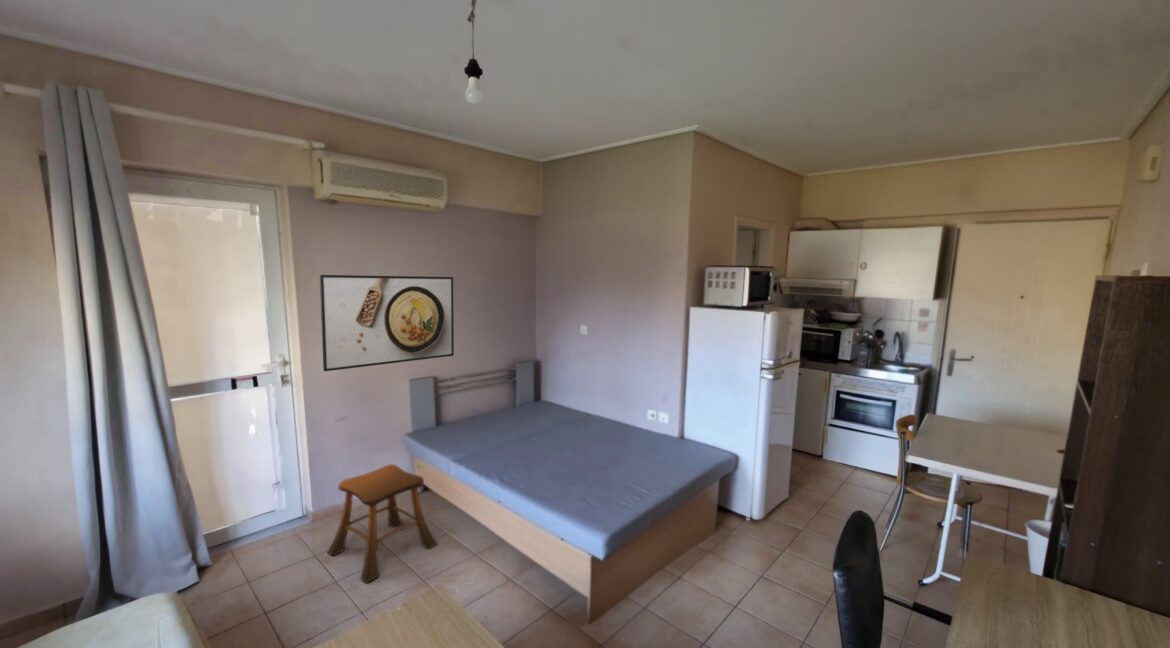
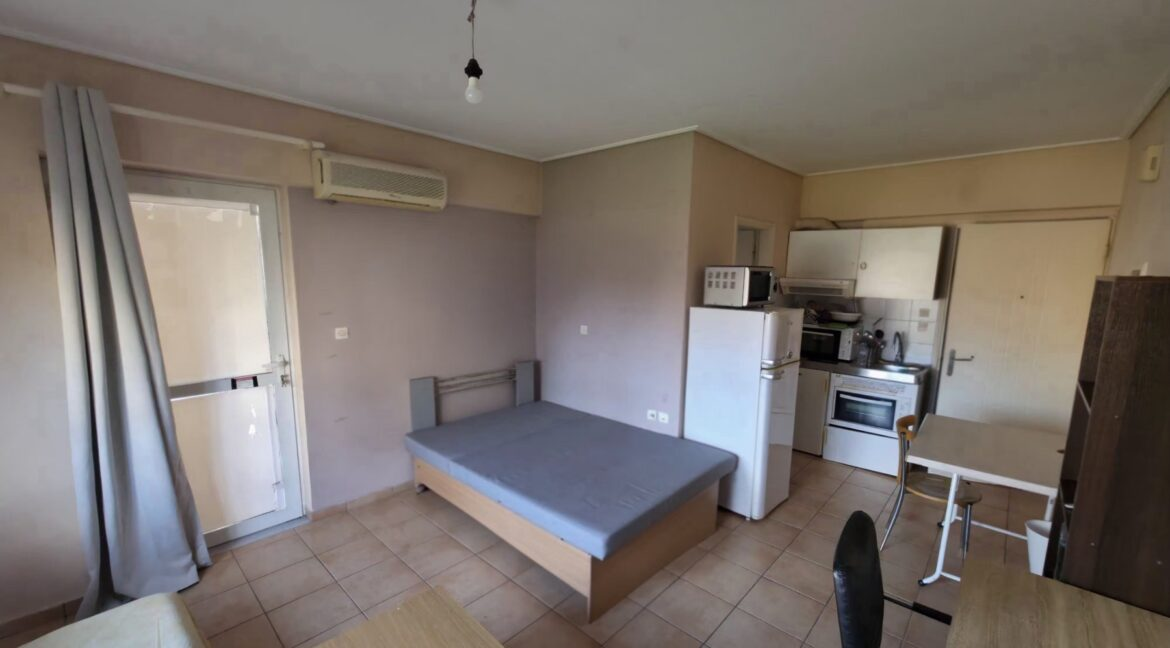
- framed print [319,274,455,372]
- stool [326,463,439,584]
